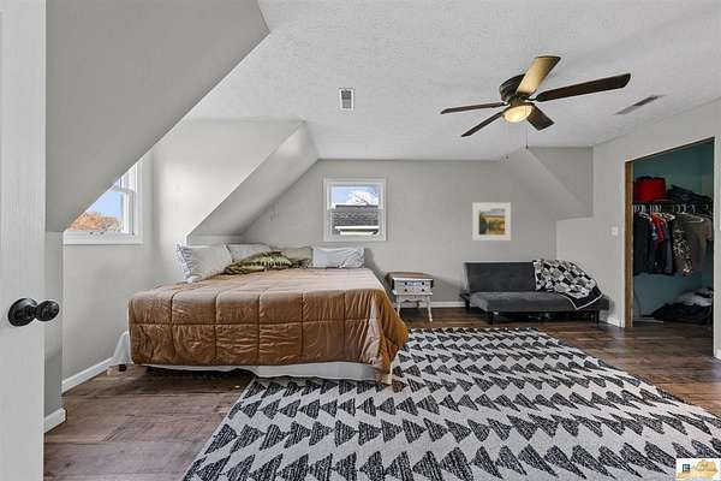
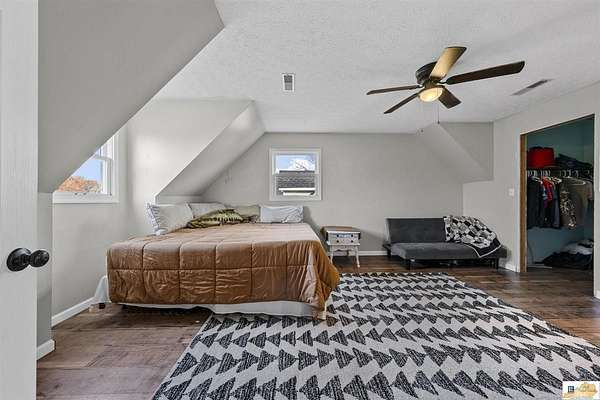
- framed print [471,201,512,242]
